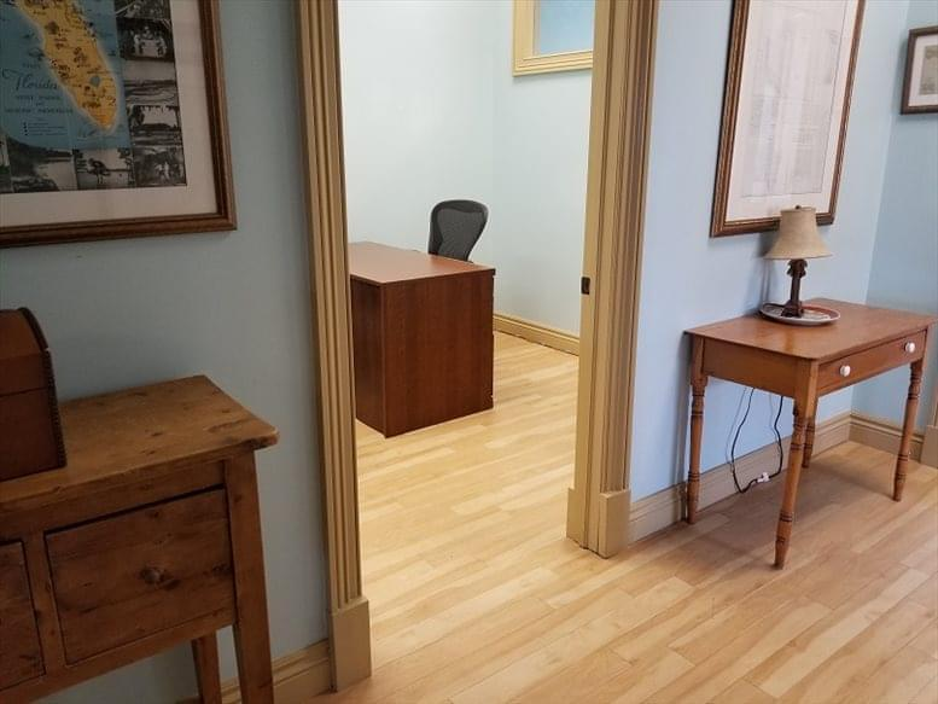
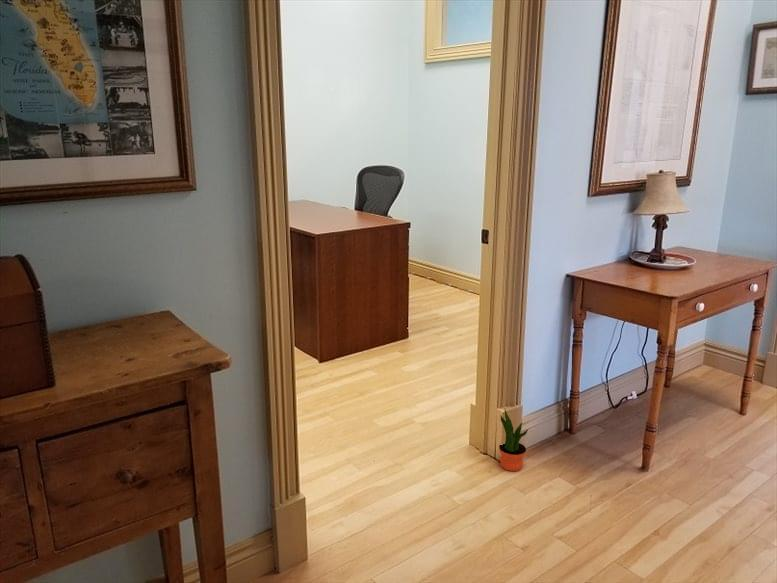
+ potted plant [498,409,529,472]
